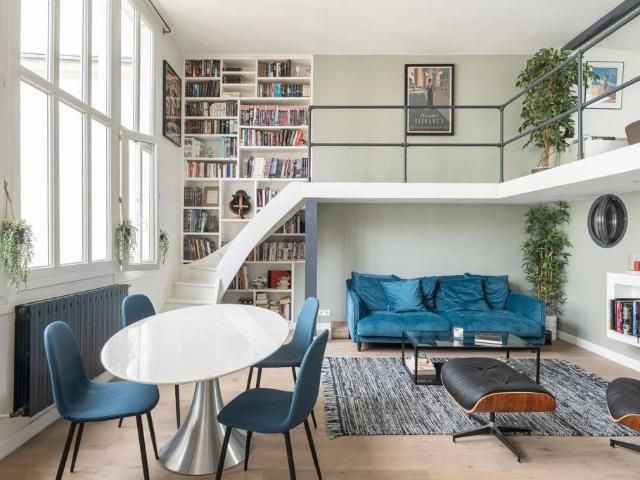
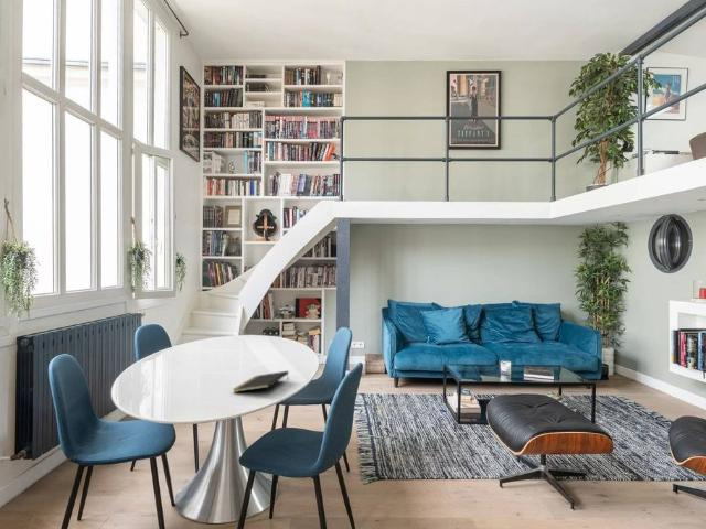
+ notepad [233,370,290,393]
